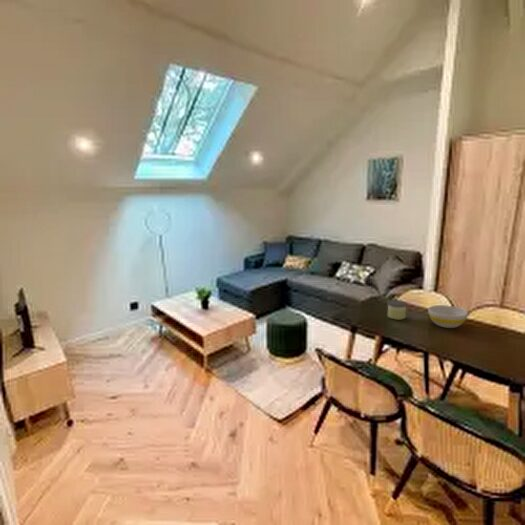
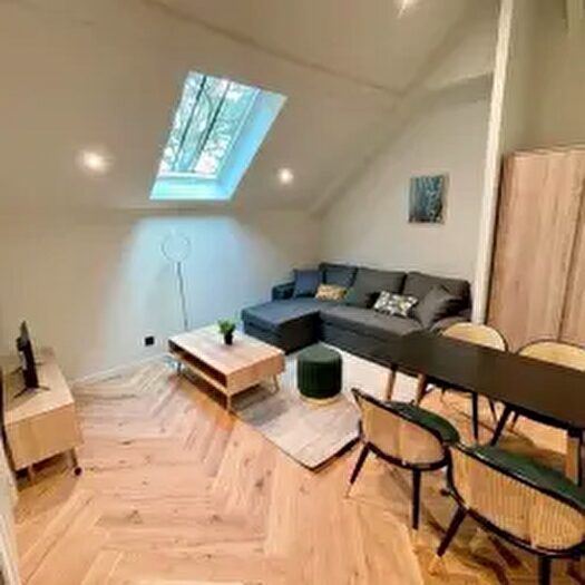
- candle [386,299,408,321]
- bowl [427,304,469,329]
